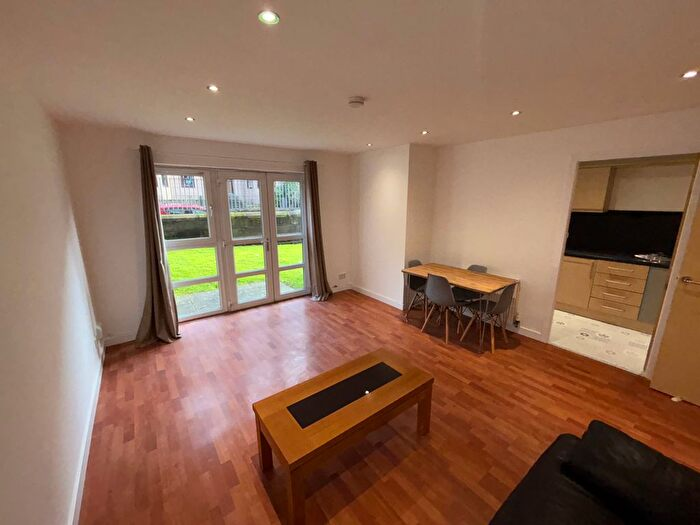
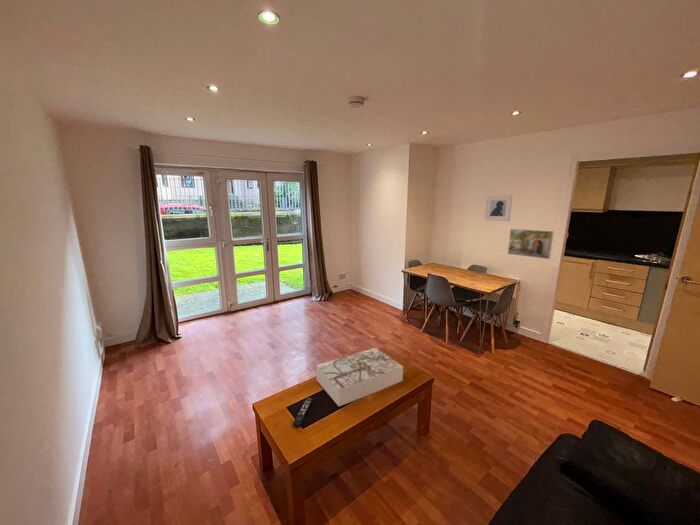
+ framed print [483,194,513,222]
+ board game [316,347,404,407]
+ remote control [292,396,314,428]
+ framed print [507,228,555,260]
